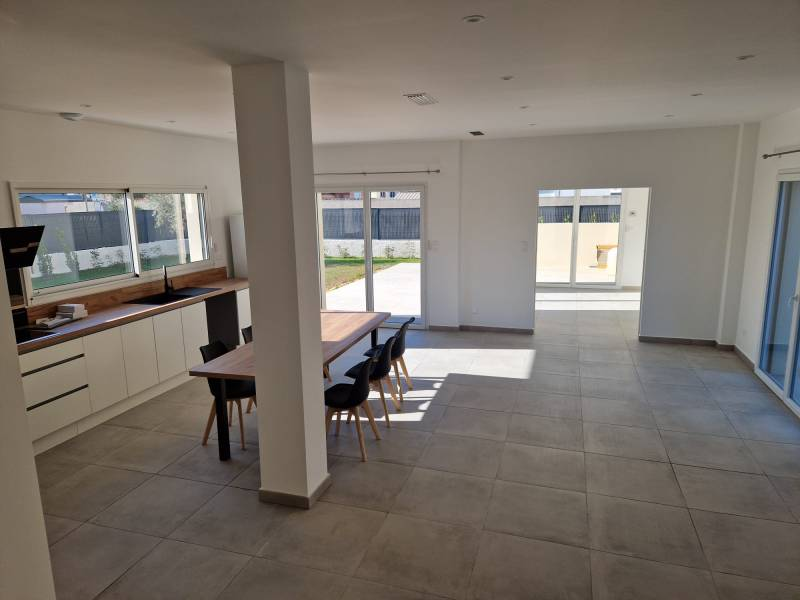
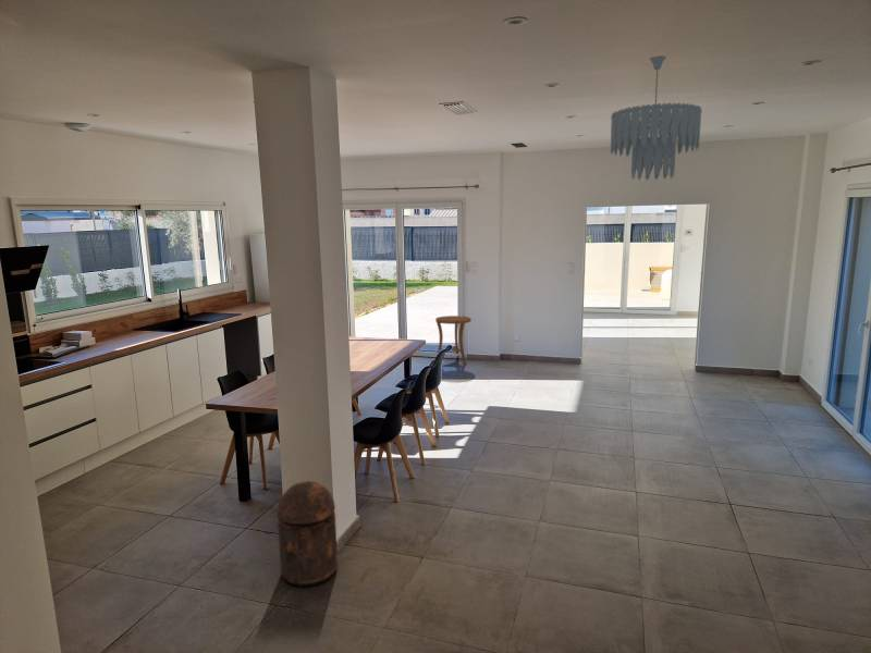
+ side table [434,315,471,365]
+ trash can [277,480,339,588]
+ ceiling light fixture [610,54,703,181]
